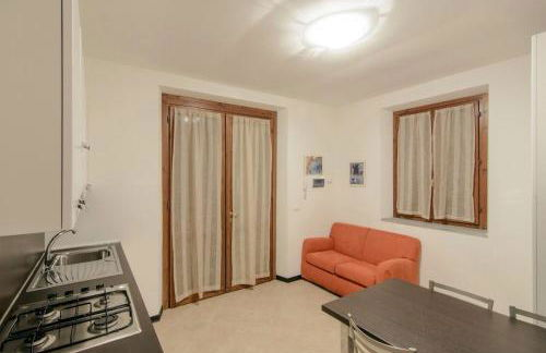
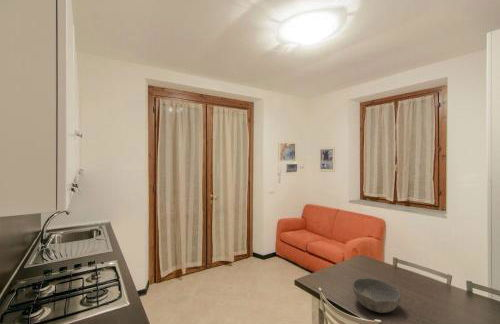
+ bowl [352,277,402,314]
